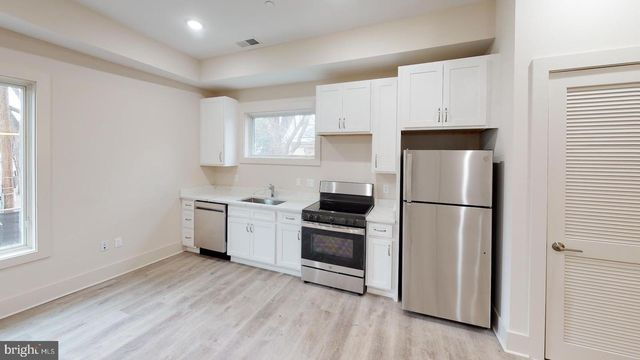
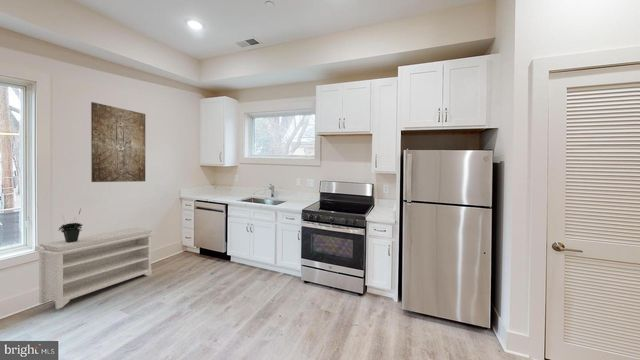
+ bench [33,227,156,310]
+ potted plant [58,207,84,243]
+ wall art [90,101,146,183]
